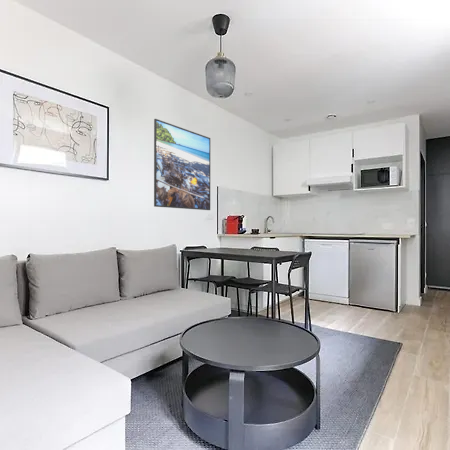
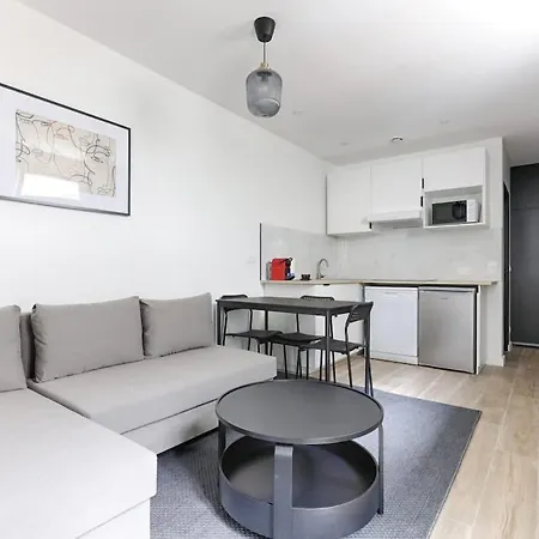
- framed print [153,118,211,211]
